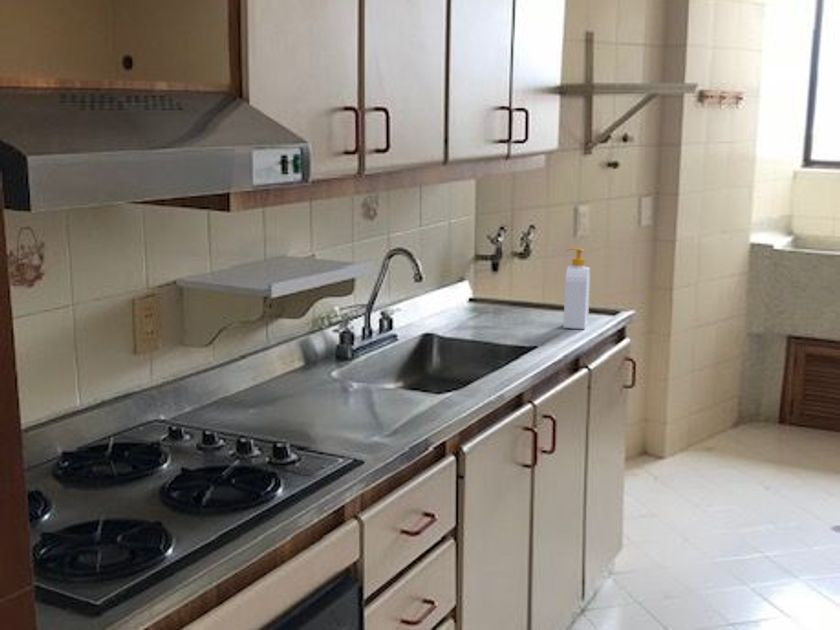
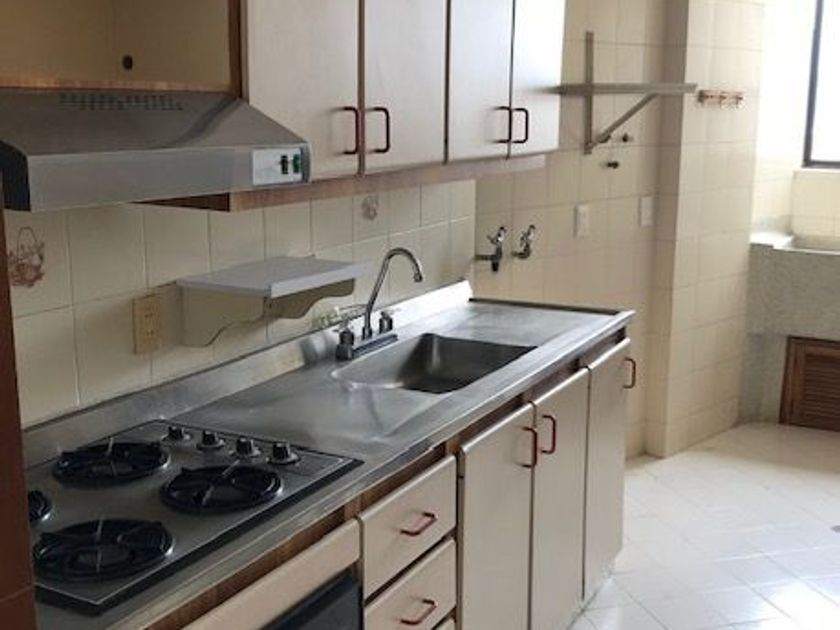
- soap bottle [562,247,591,330]
